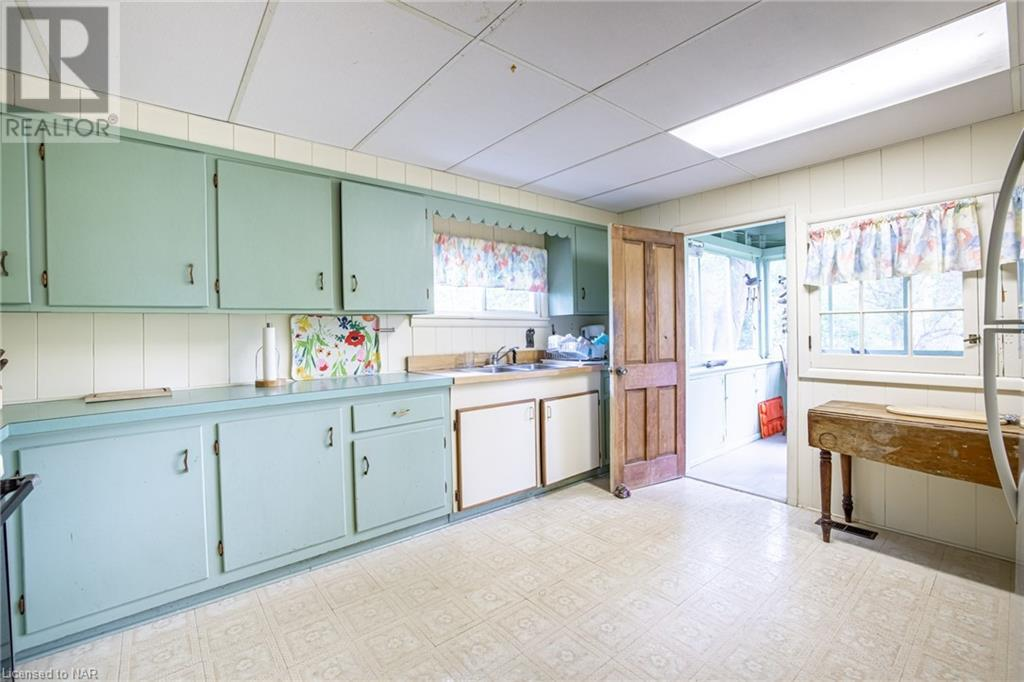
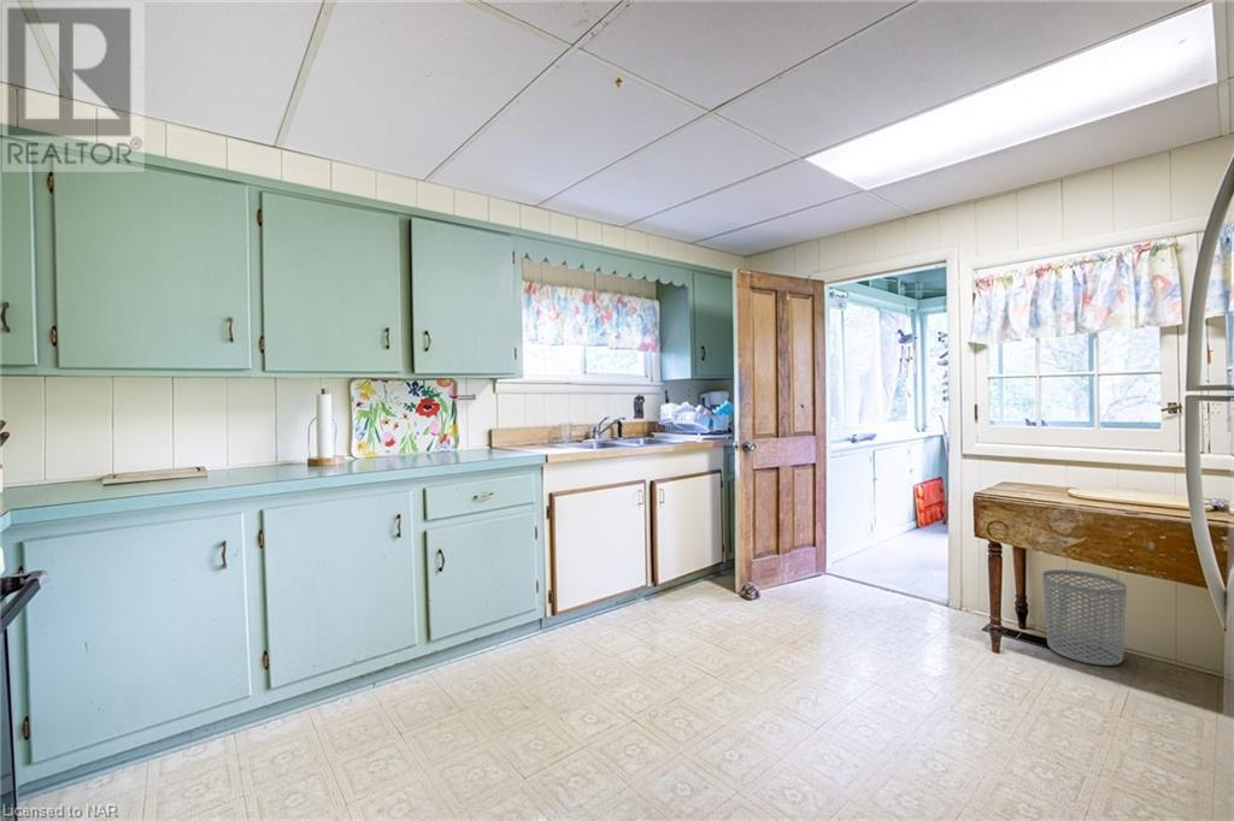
+ waste bin [1041,568,1128,667]
